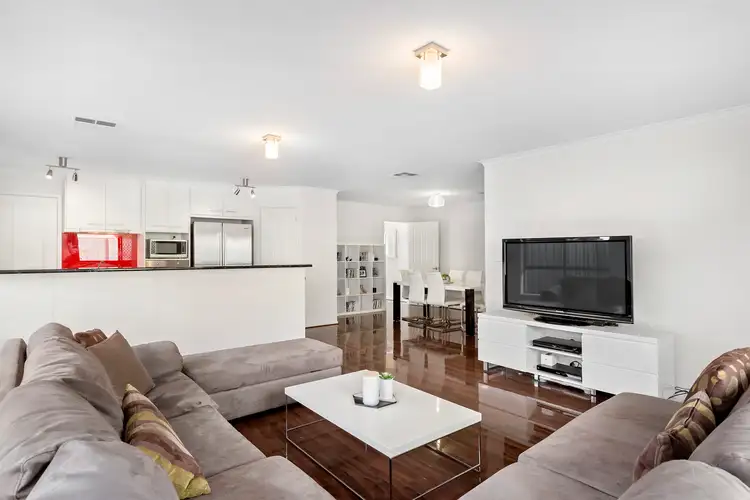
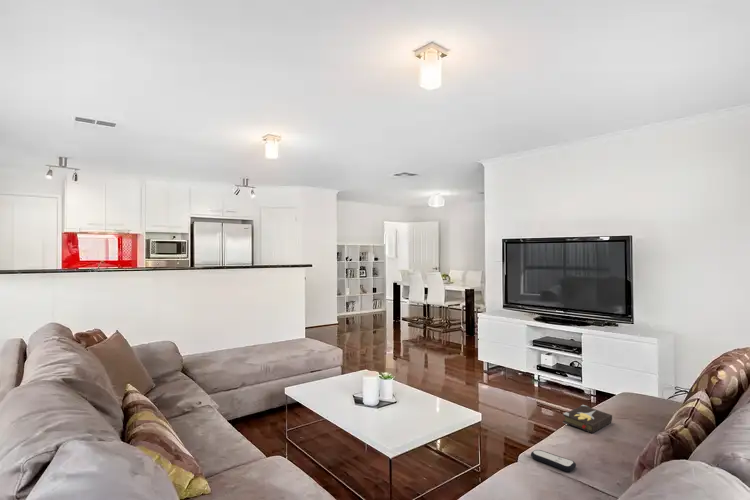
+ hardback book [562,404,613,434]
+ remote control [530,449,577,472]
